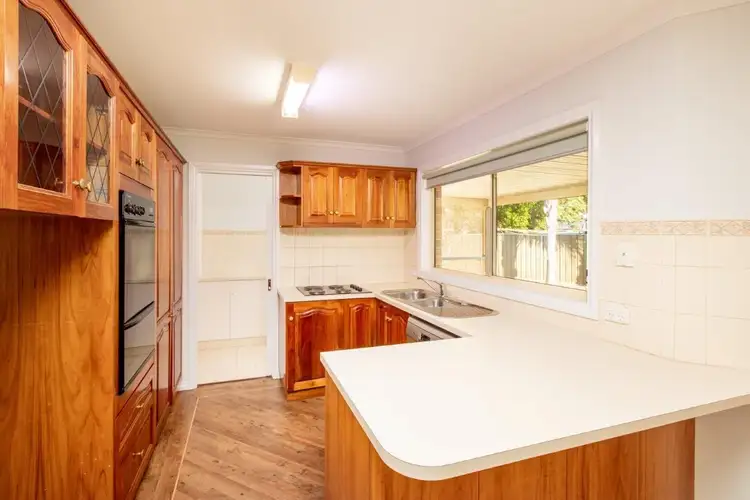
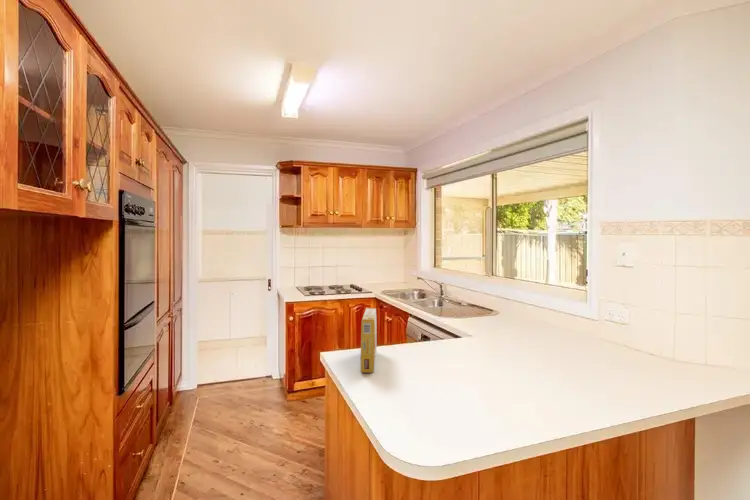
+ cereal box [360,307,378,374]
